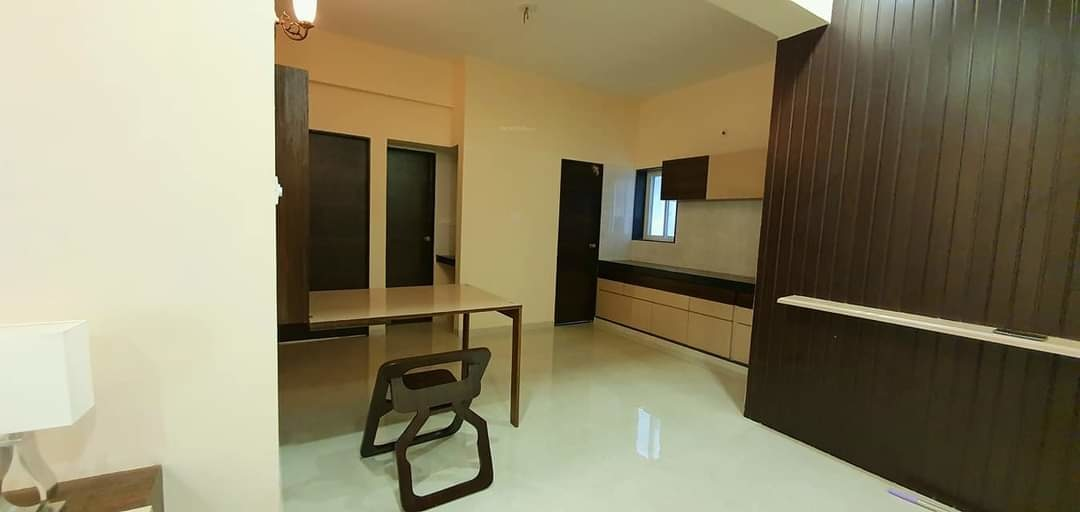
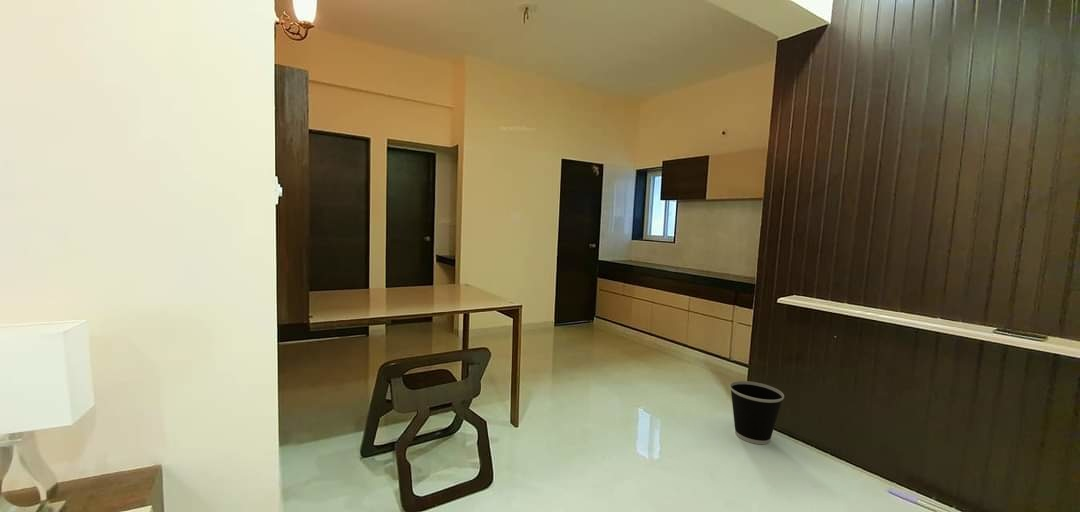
+ wastebasket [729,380,785,445]
